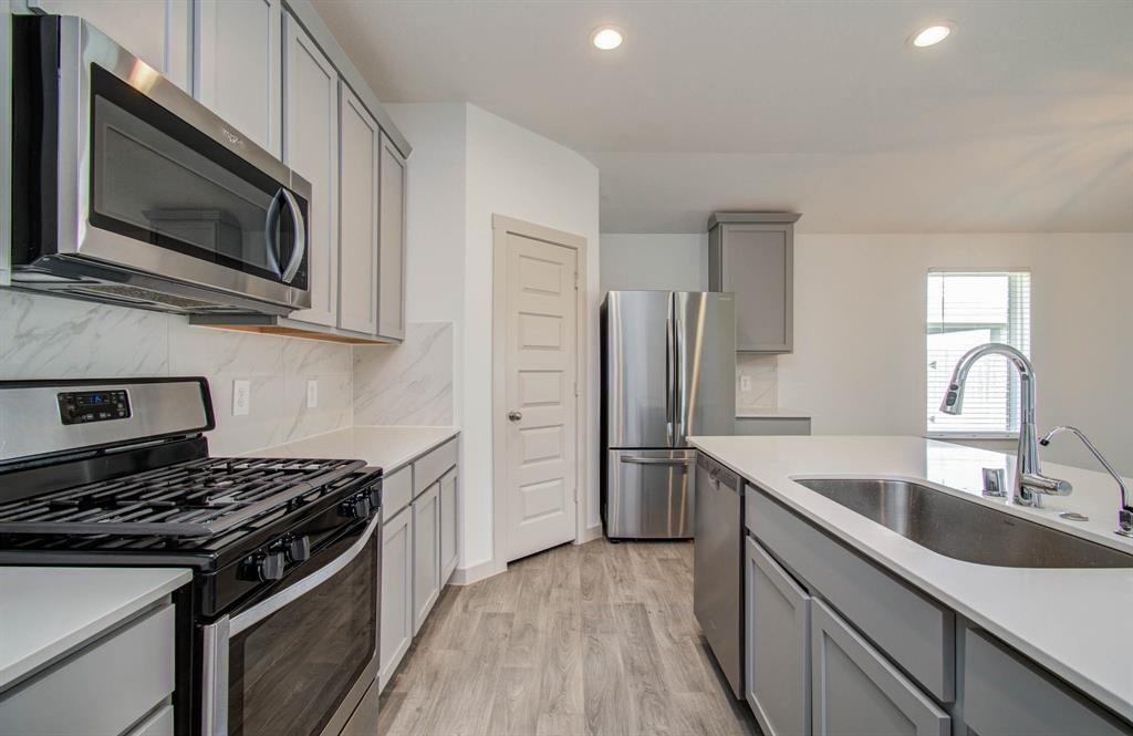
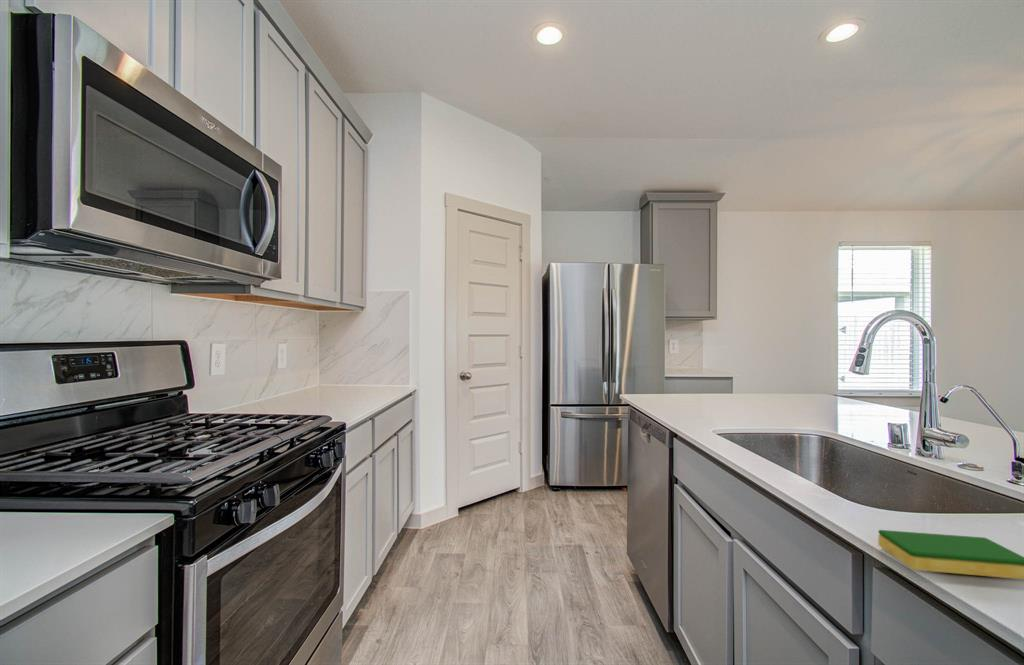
+ dish sponge [878,529,1024,580]
